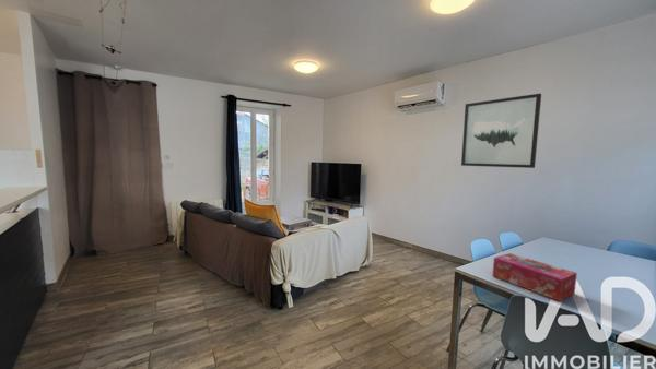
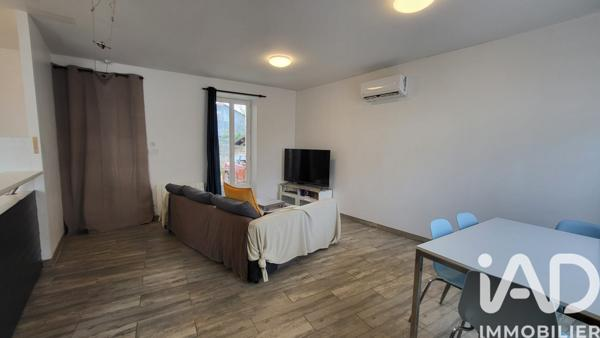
- tissue box [492,252,578,302]
- wall art [460,93,542,169]
